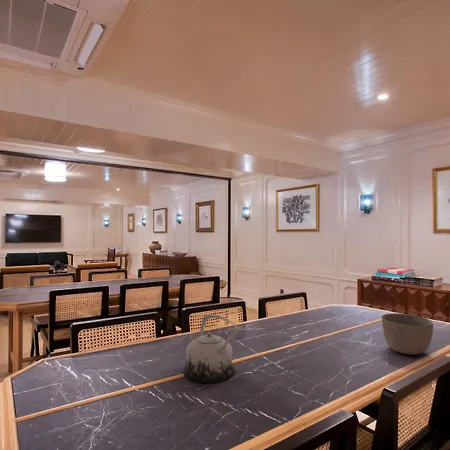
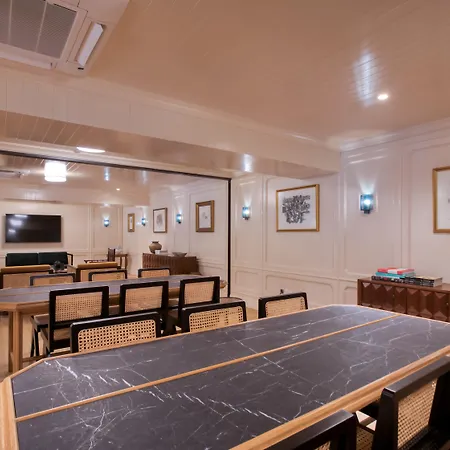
- teapot [182,314,240,384]
- bowl [381,312,434,356]
